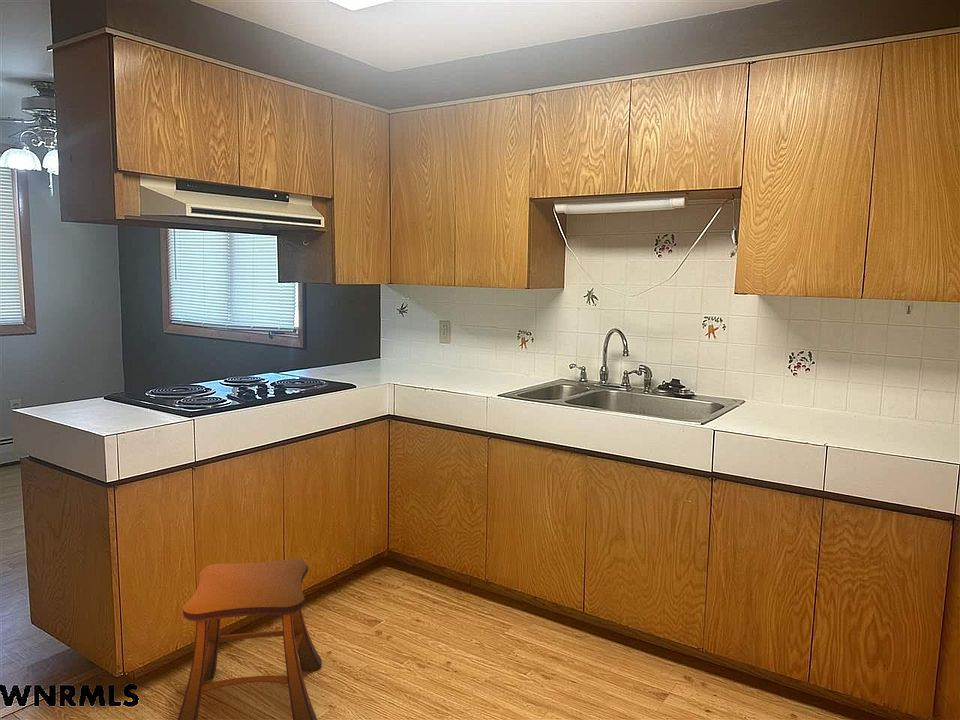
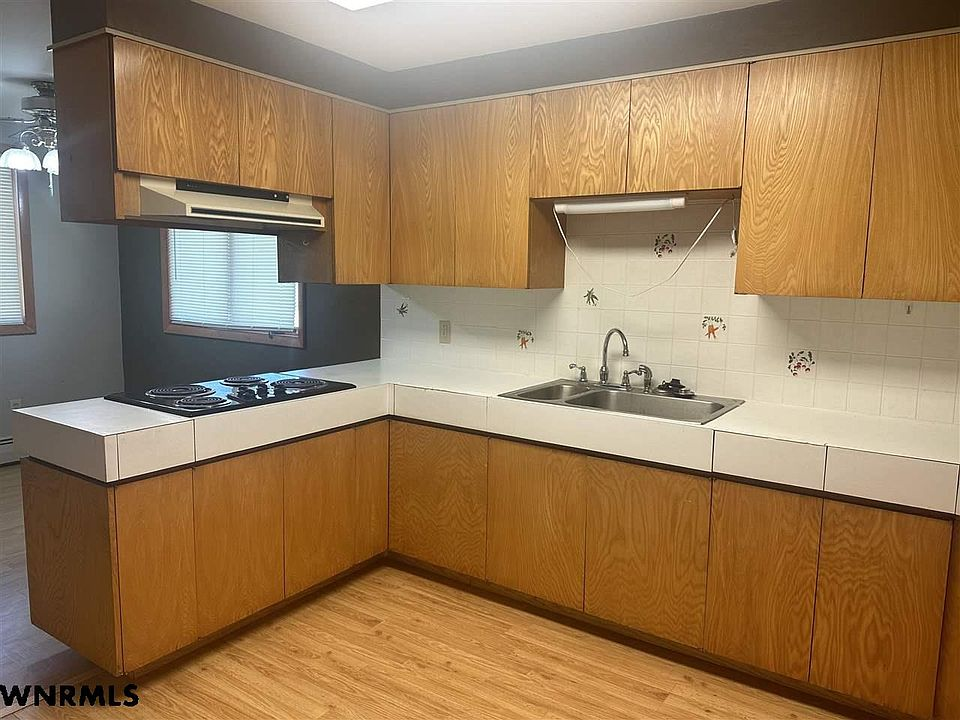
- stool [177,558,323,720]
